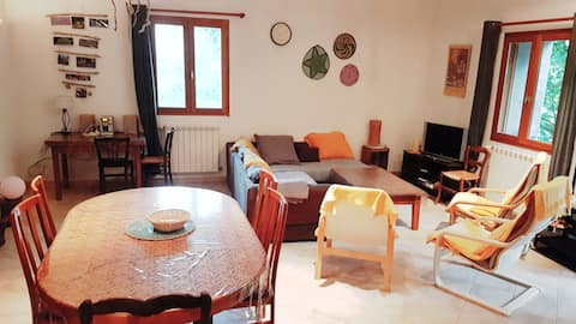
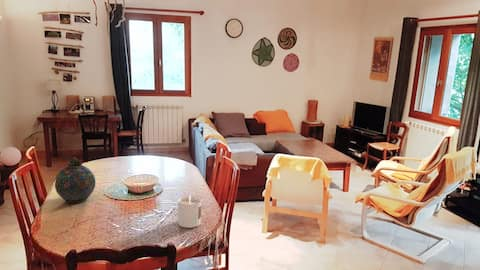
+ candle [177,195,203,229]
+ snuff bottle [54,156,96,205]
